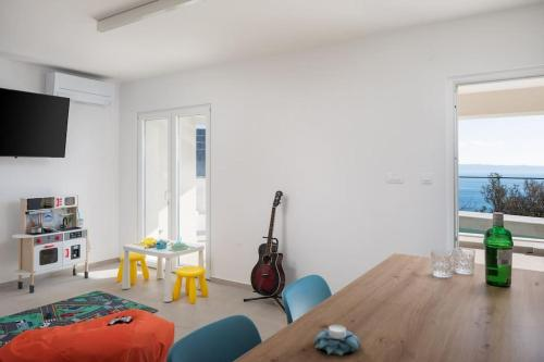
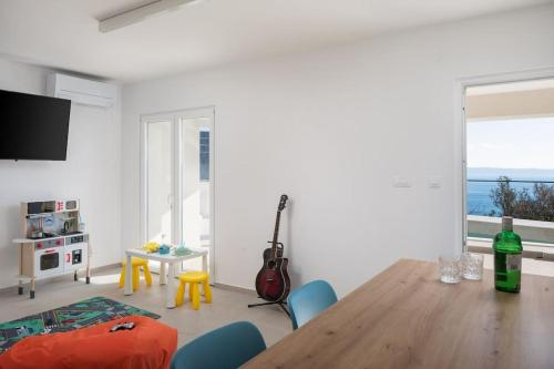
- candle holder [312,324,361,357]
